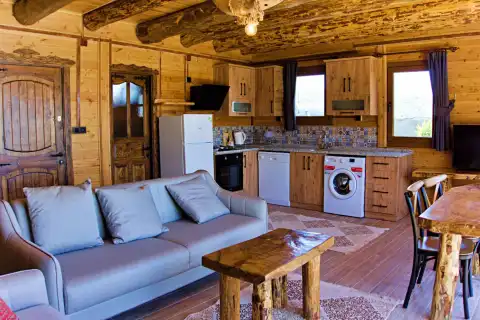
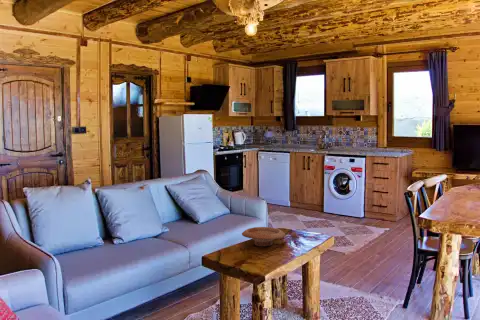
+ wooden bowl [241,226,286,247]
